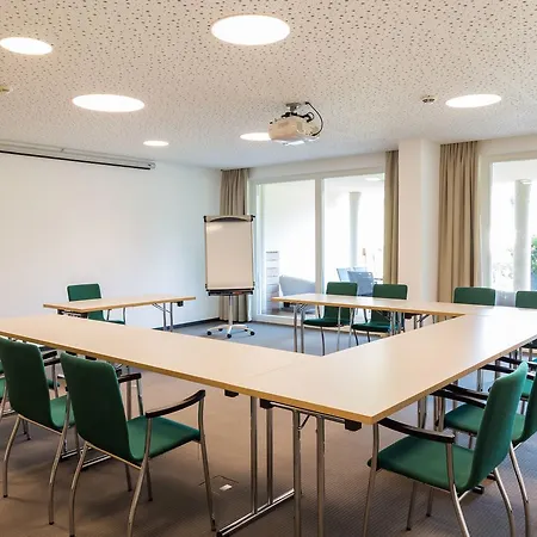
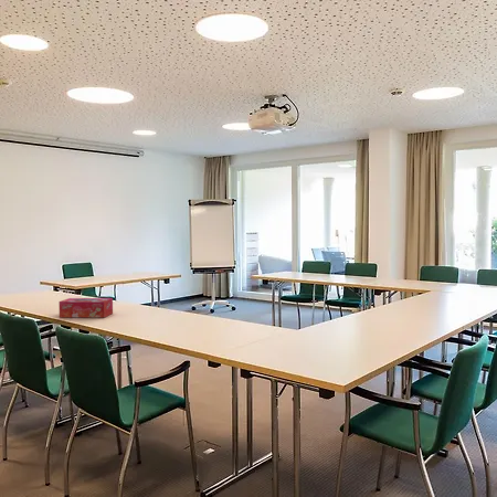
+ tissue box [57,297,114,319]
